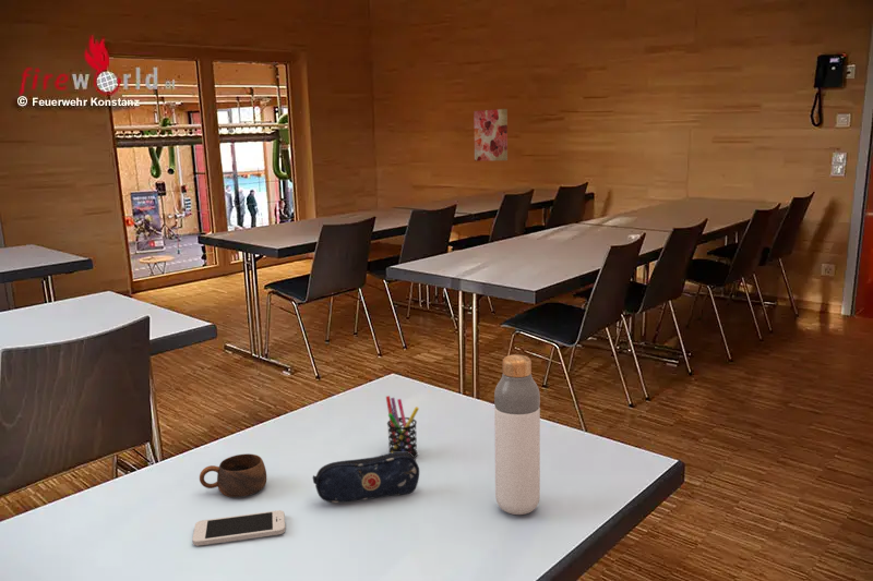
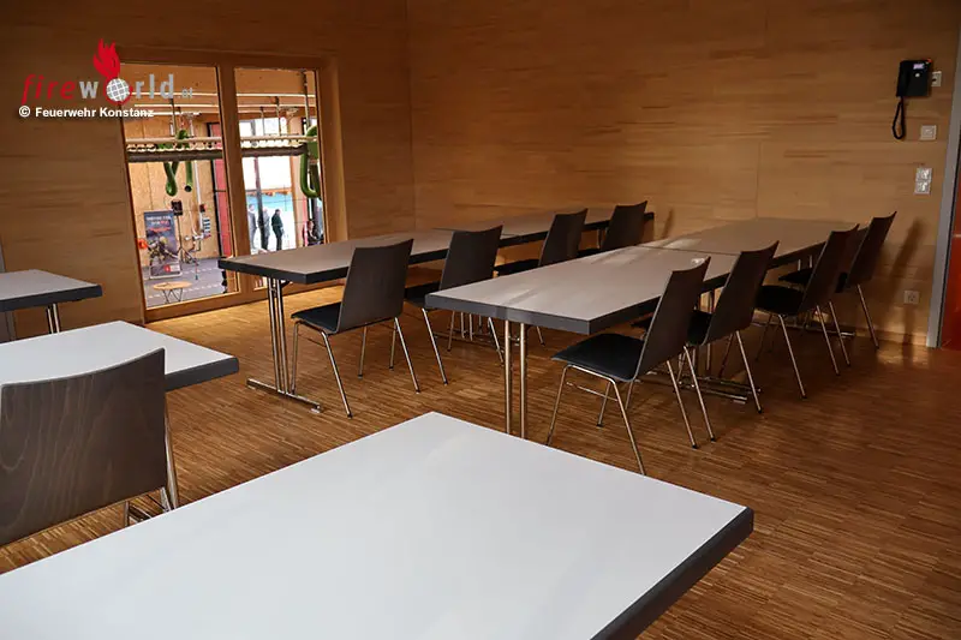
- pencil case [312,452,420,504]
- pen holder [385,395,420,459]
- cup [199,452,267,498]
- wall art [473,108,509,162]
- smartphone [191,509,287,547]
- bottle [493,353,541,516]
